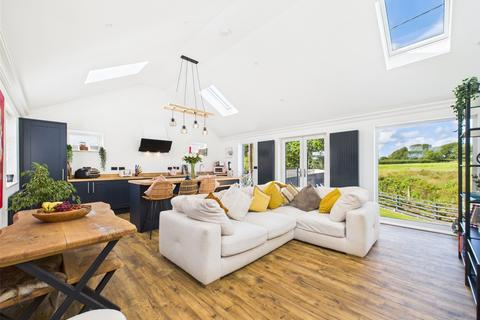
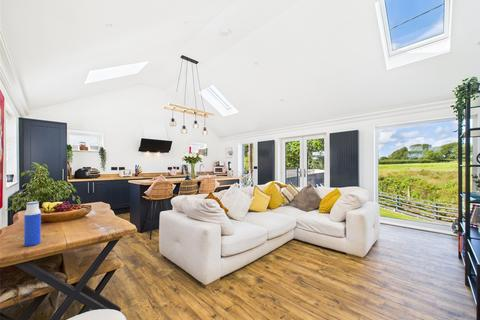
+ water bottle [23,201,42,247]
